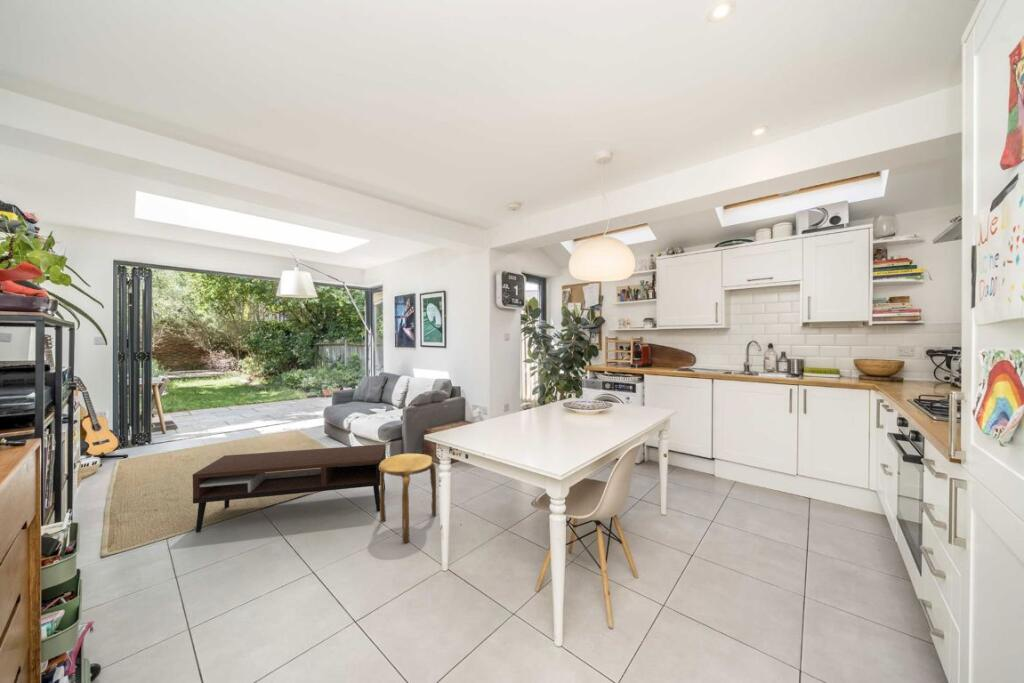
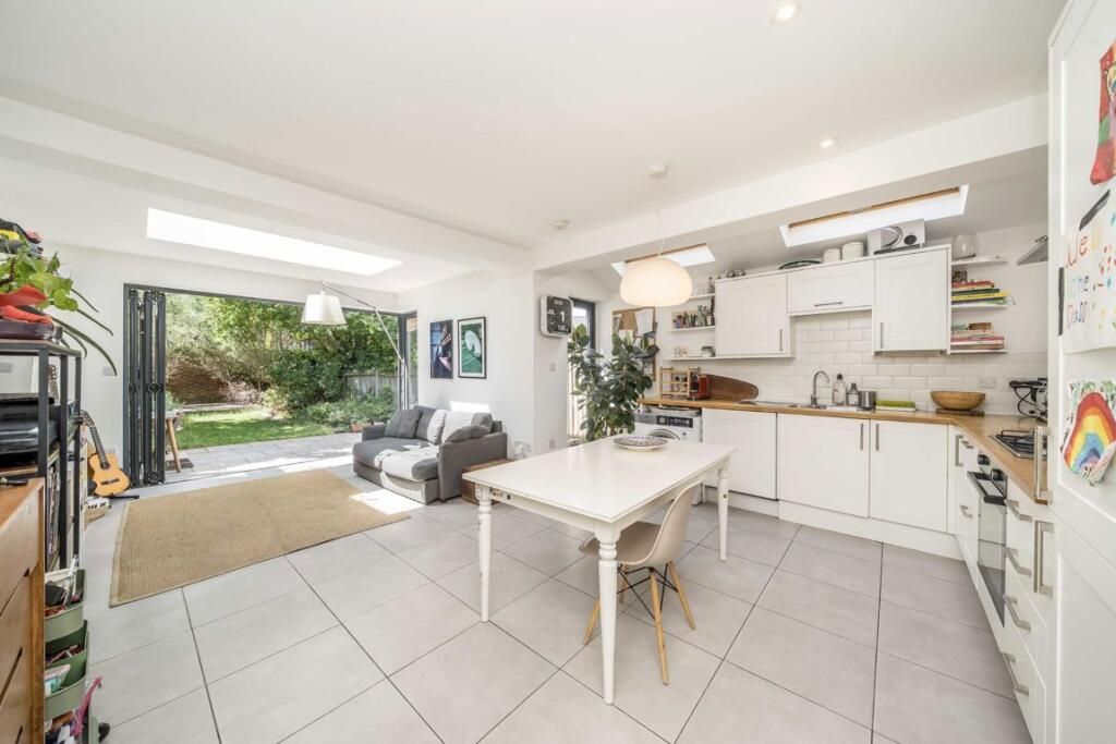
- coffee table [192,443,387,533]
- stool [379,453,437,544]
